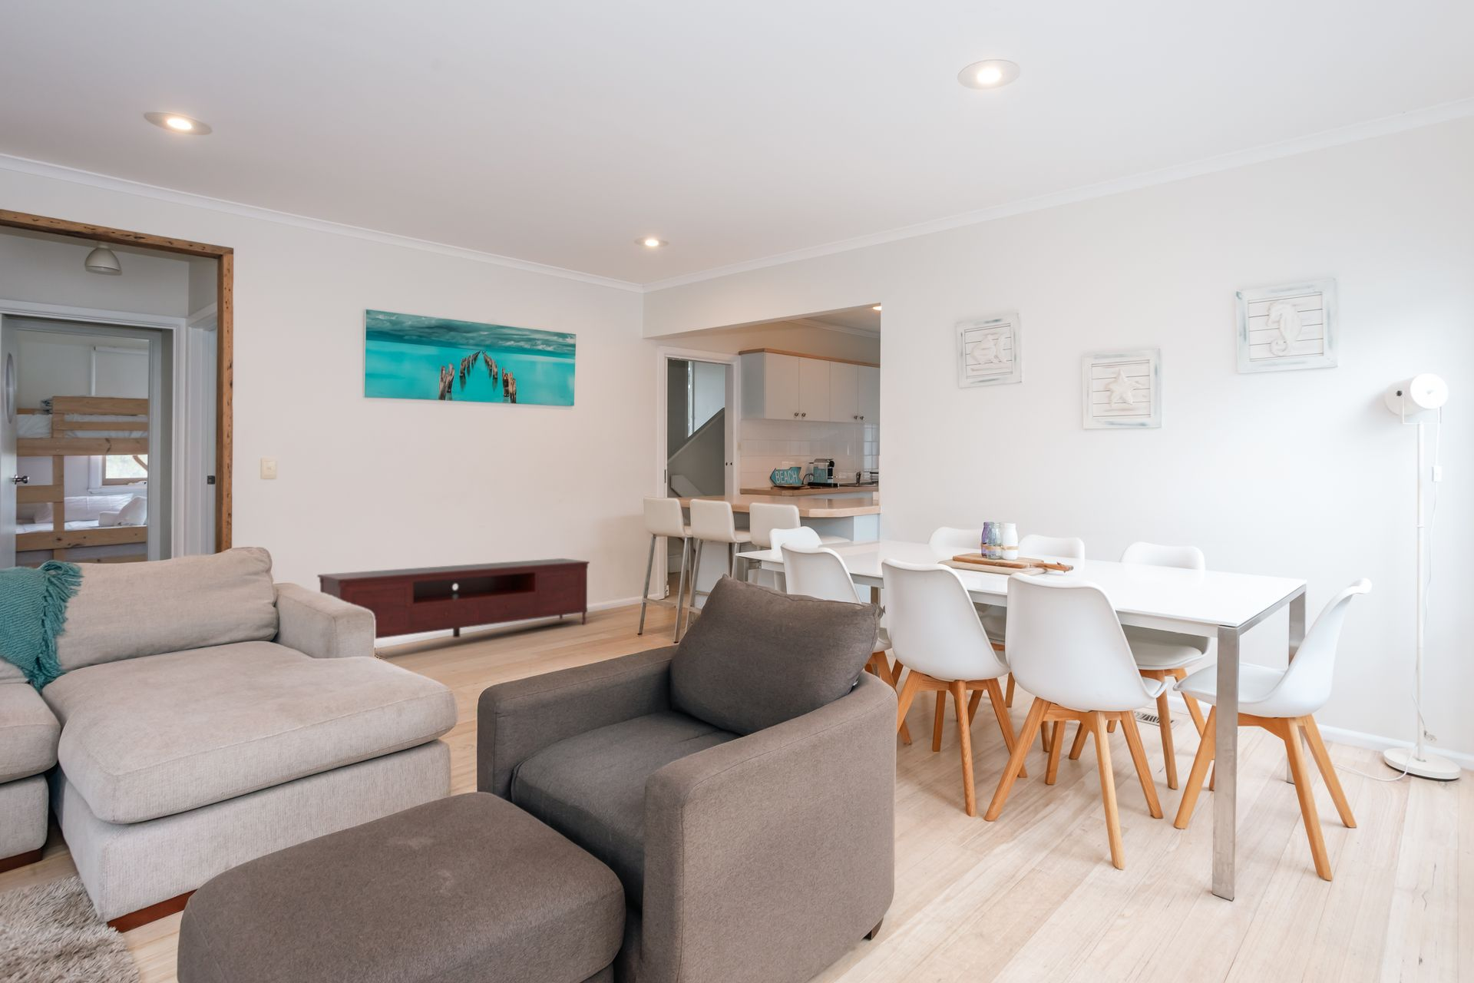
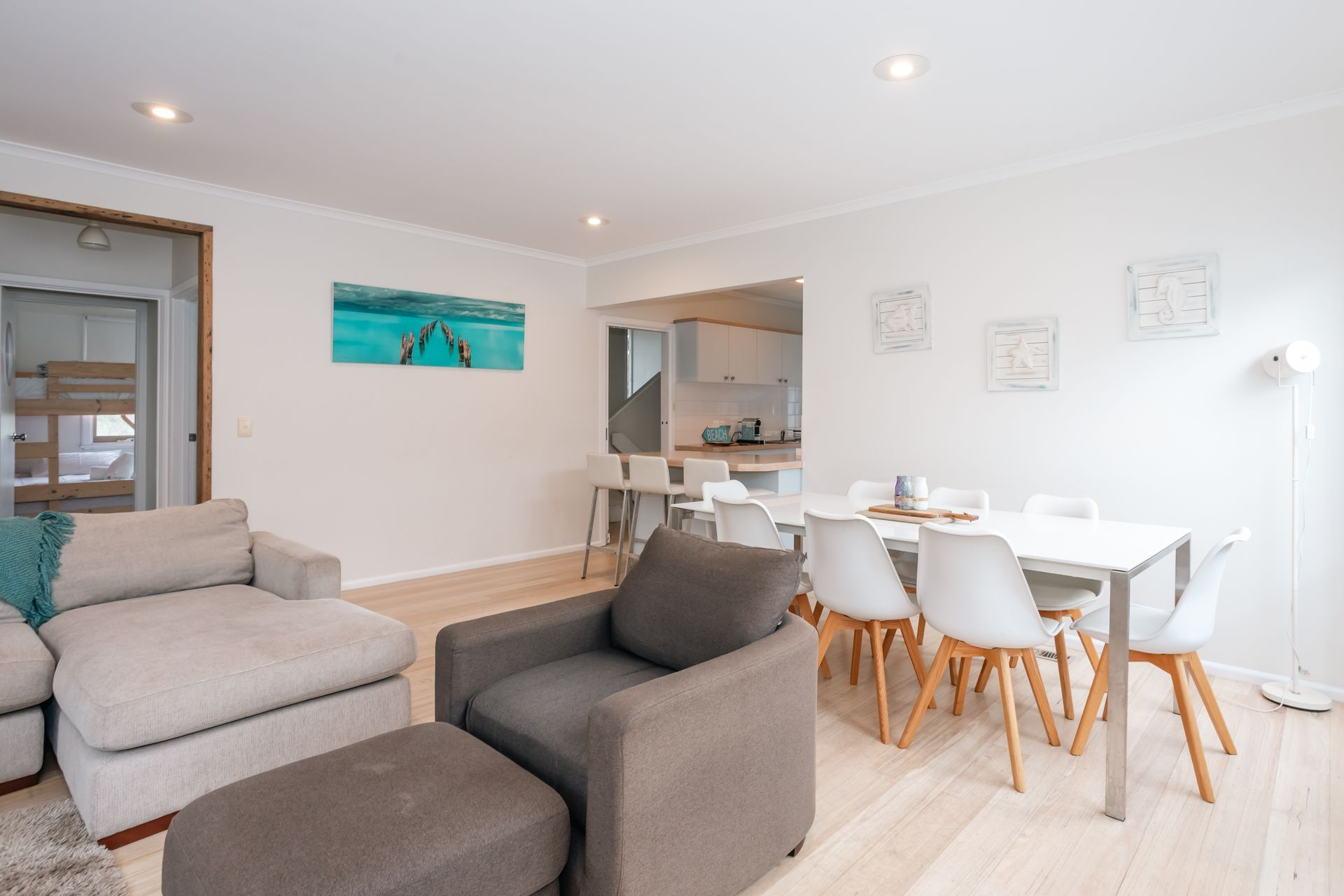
- media console [317,557,590,640]
